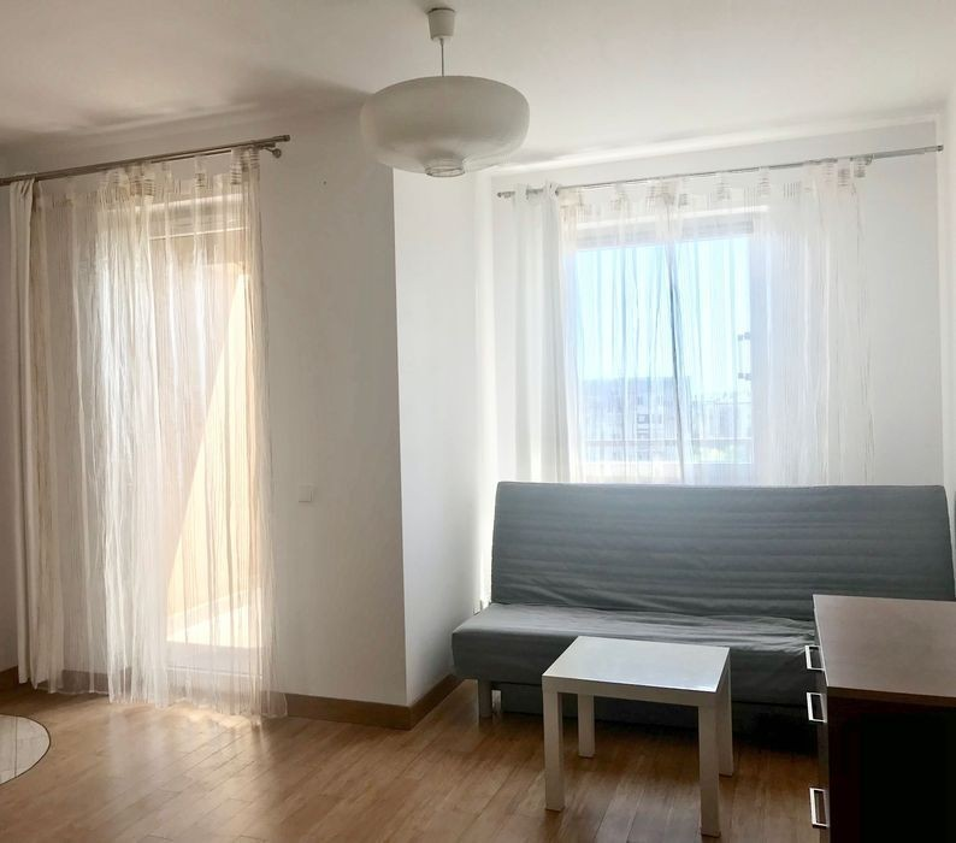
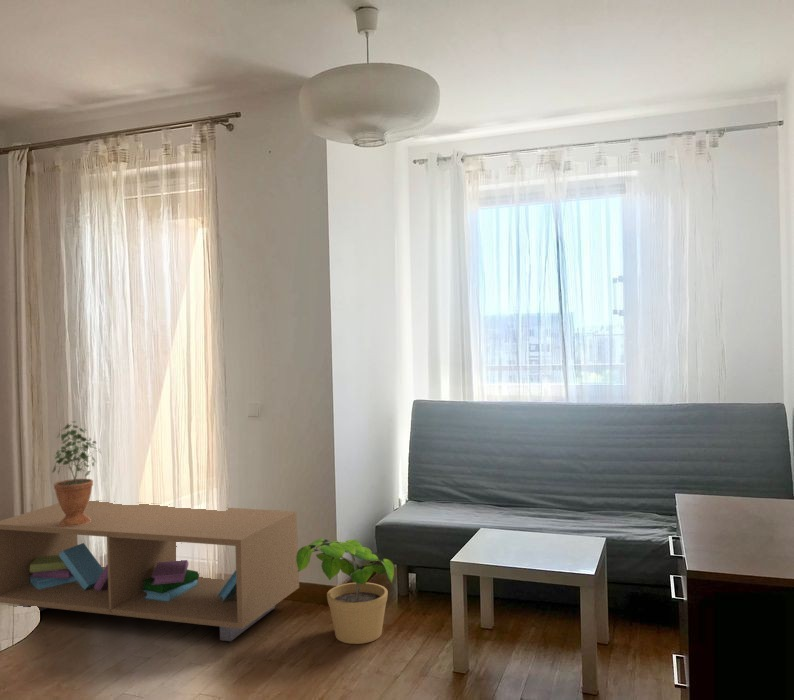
+ potted plant [296,538,395,645]
+ storage bench [0,500,300,642]
+ potted plant [51,420,102,527]
